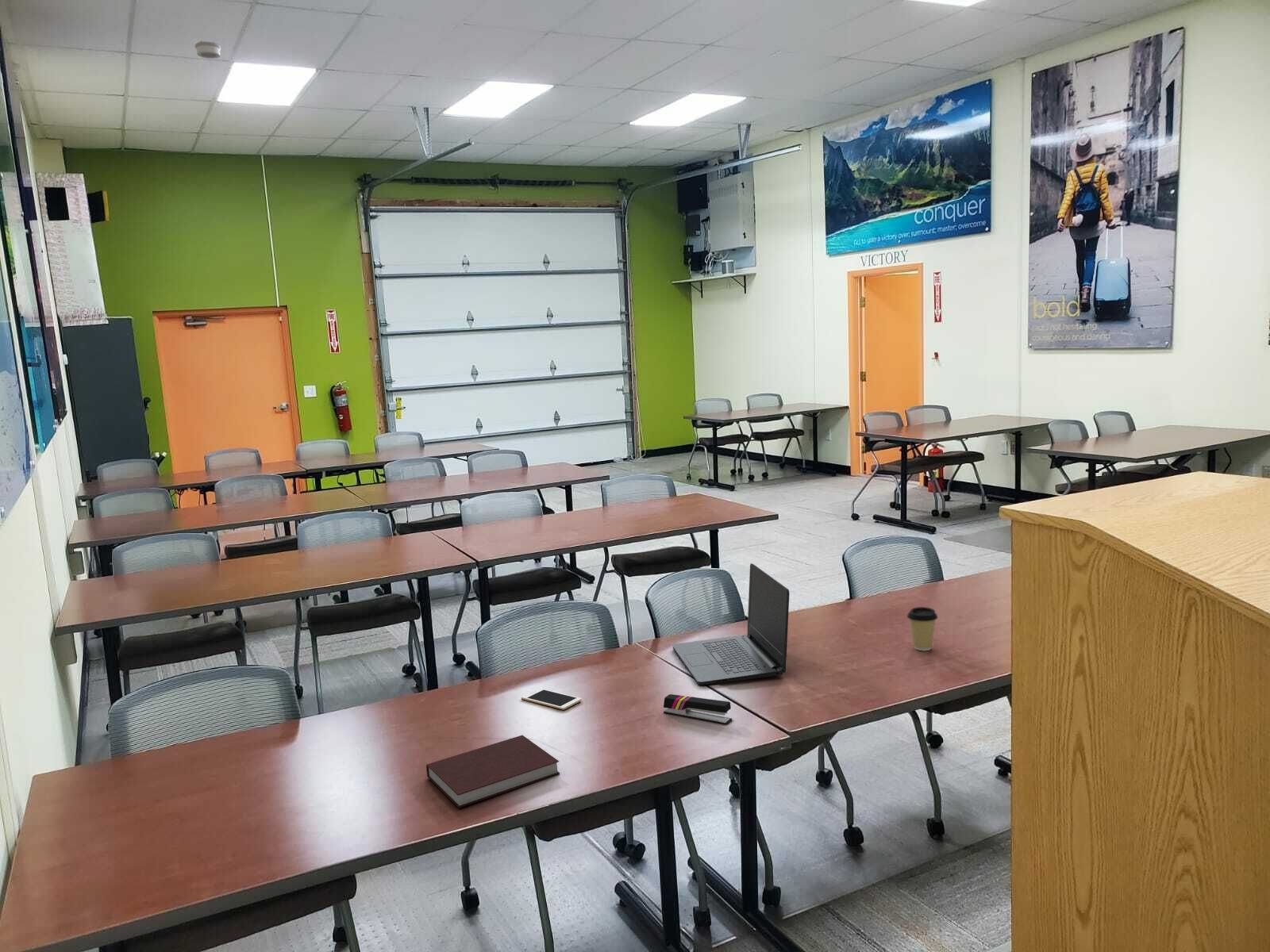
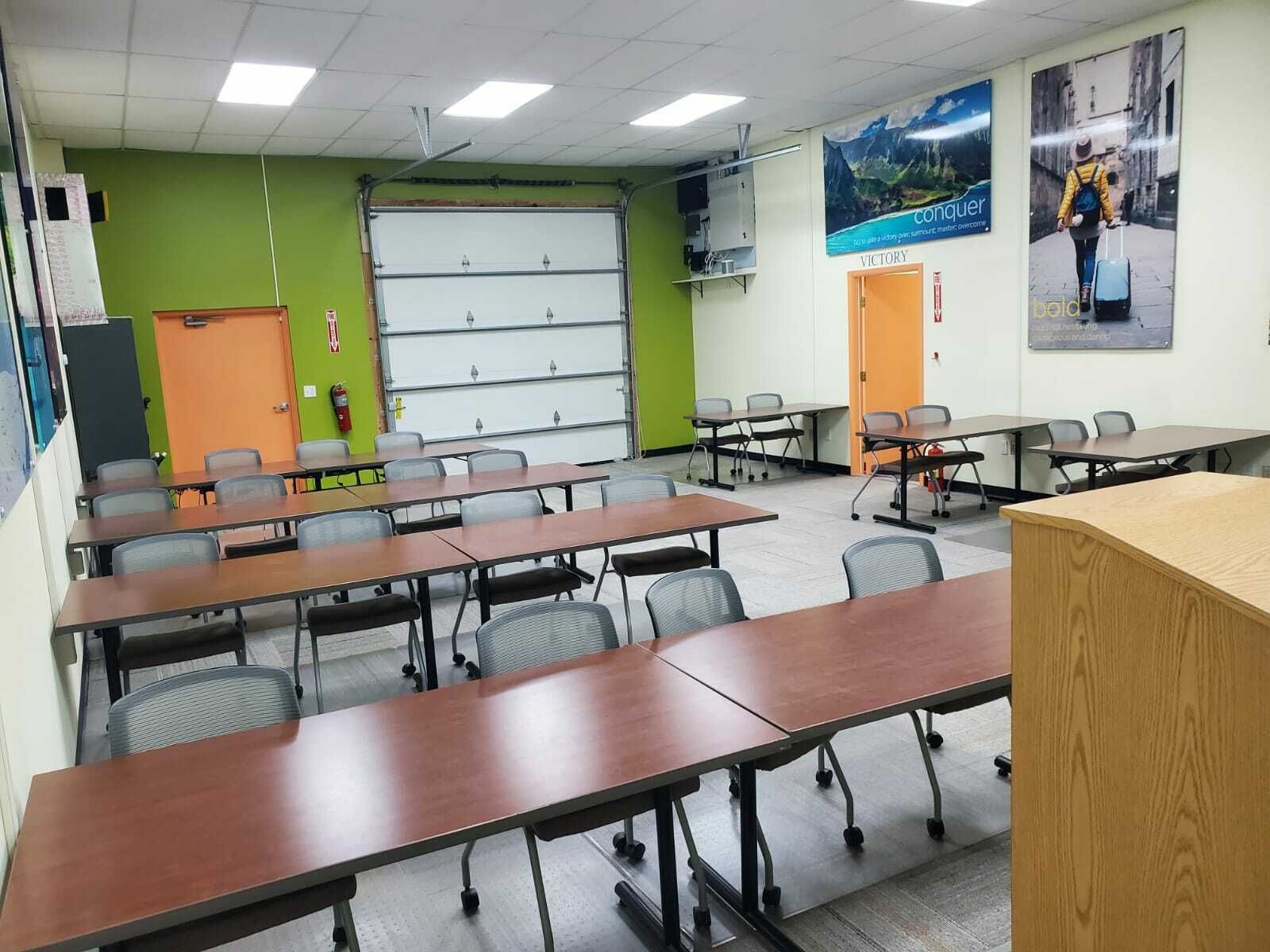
- cell phone [521,688,582,710]
- coffee cup [906,606,938,651]
- laptop [672,562,791,685]
- smoke detector [194,40,221,59]
- notebook [425,735,561,808]
- stapler [663,693,733,726]
